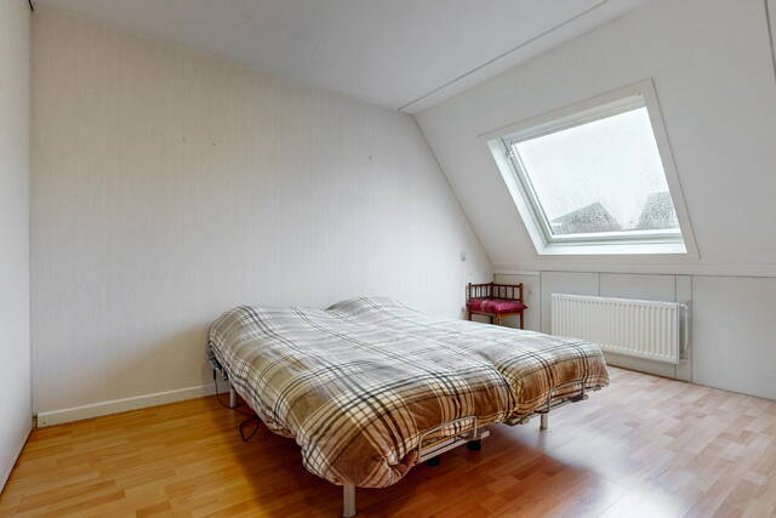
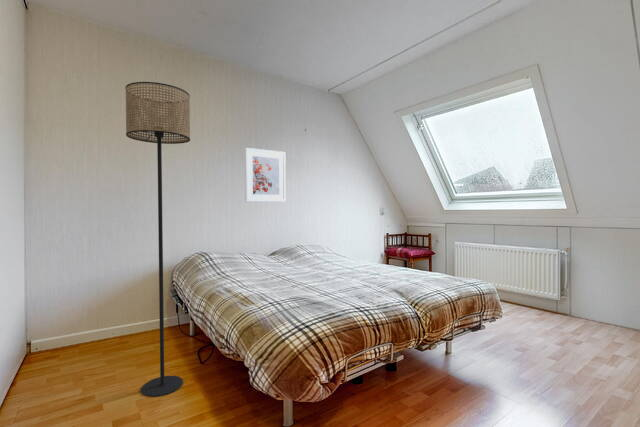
+ floor lamp [124,81,191,398]
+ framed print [244,147,287,203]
